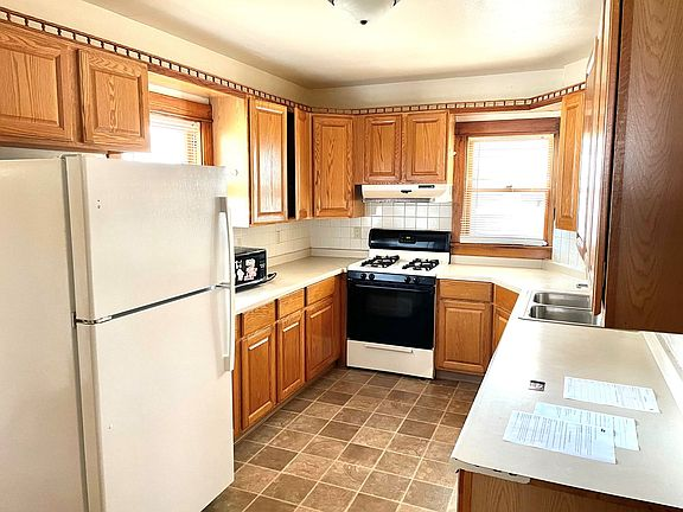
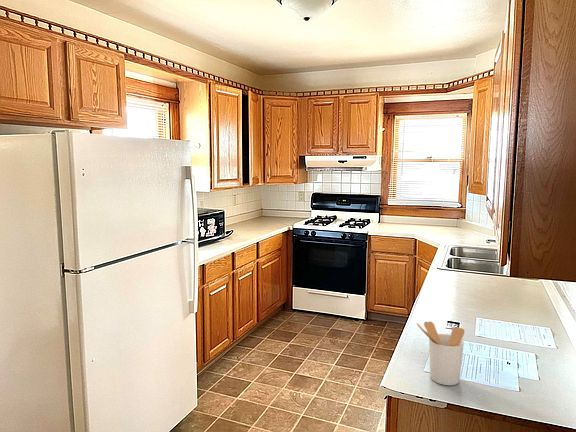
+ utensil holder [416,320,466,386]
